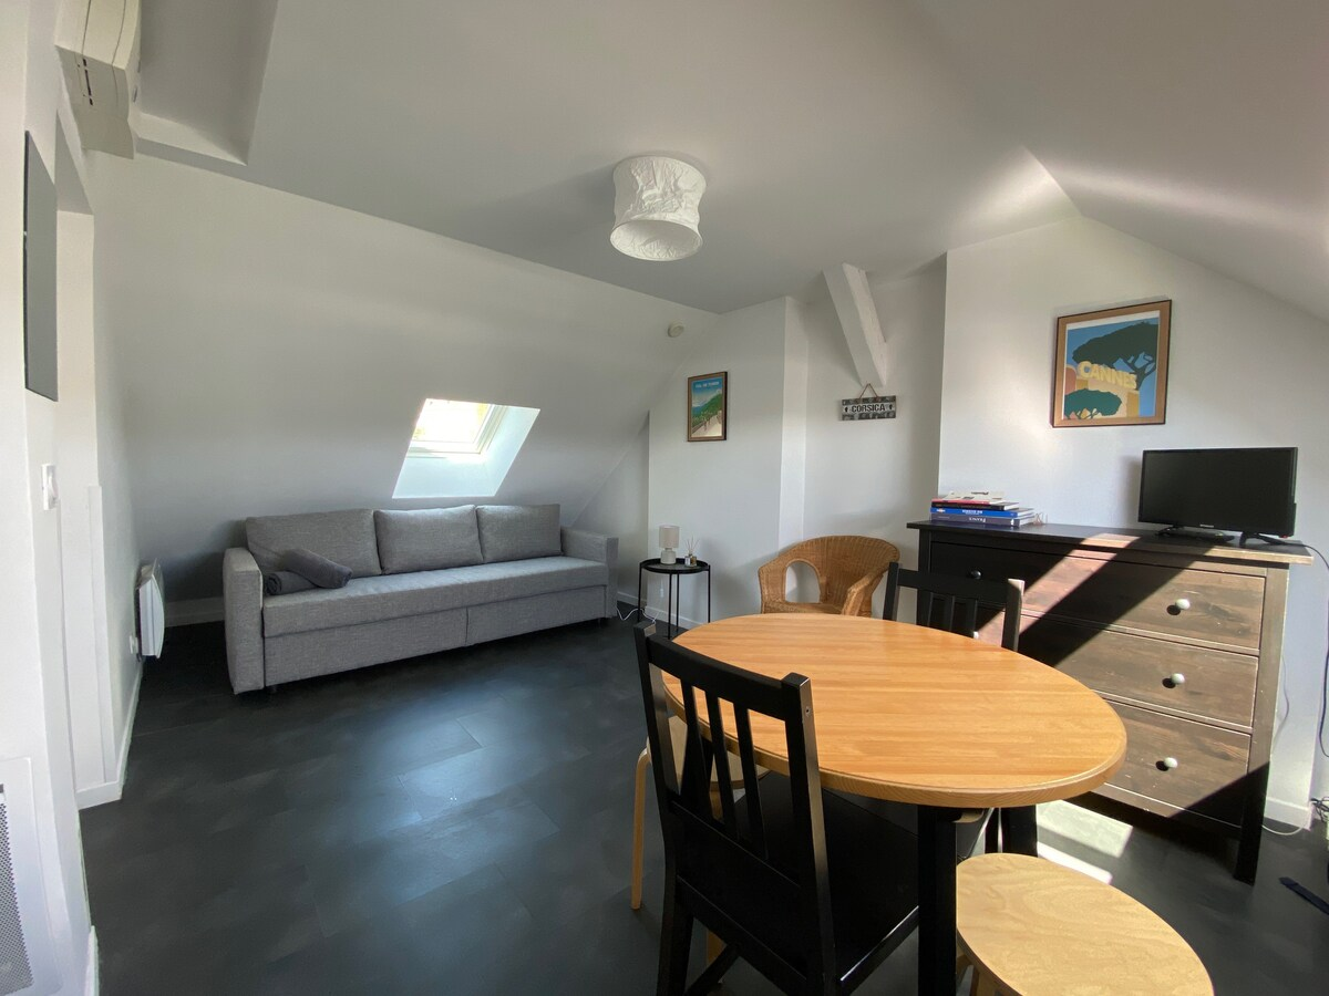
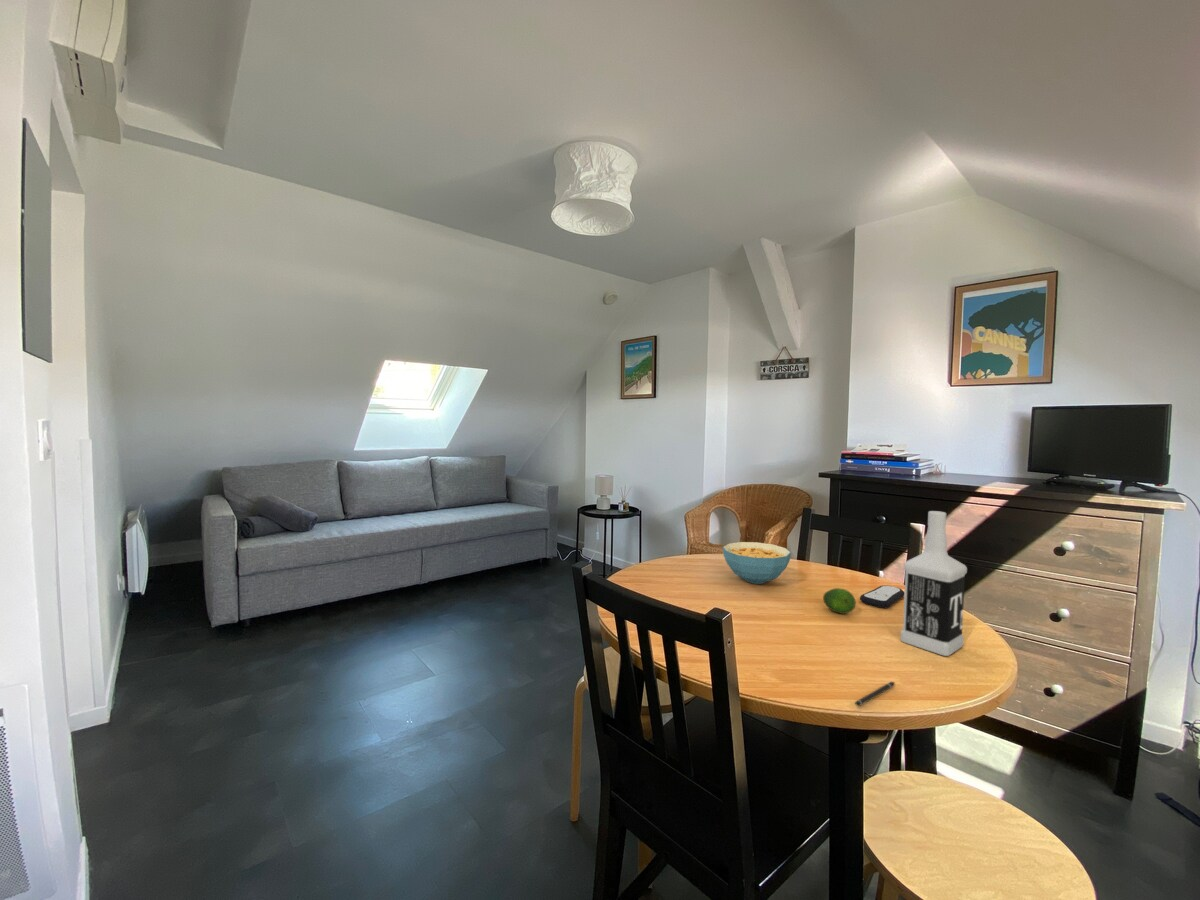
+ fruit [822,587,857,615]
+ vodka [900,510,968,657]
+ pen [854,681,896,707]
+ remote control [859,585,905,609]
+ cereal bowl [722,541,792,585]
